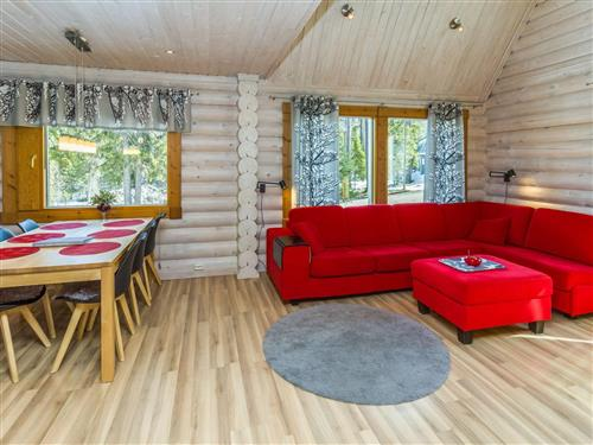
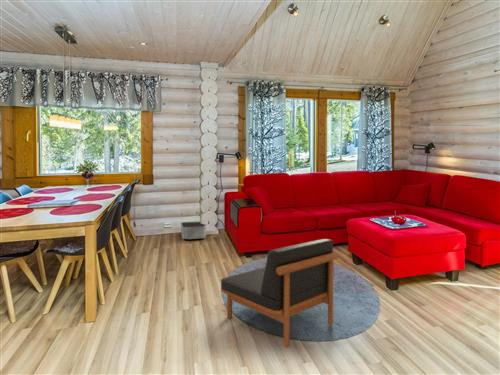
+ armless chair [220,238,340,349]
+ storage bin [180,221,207,240]
